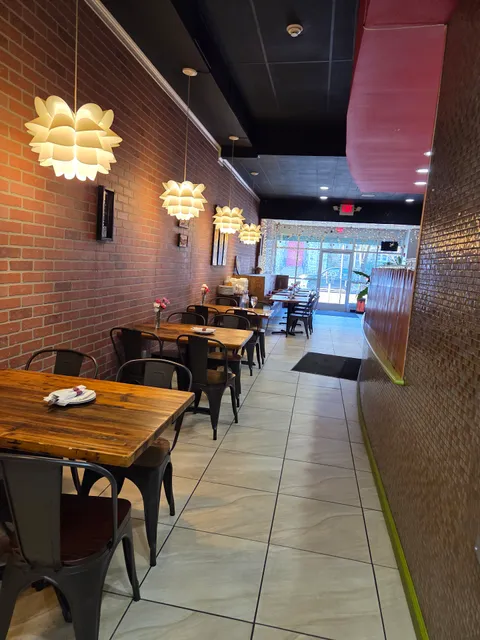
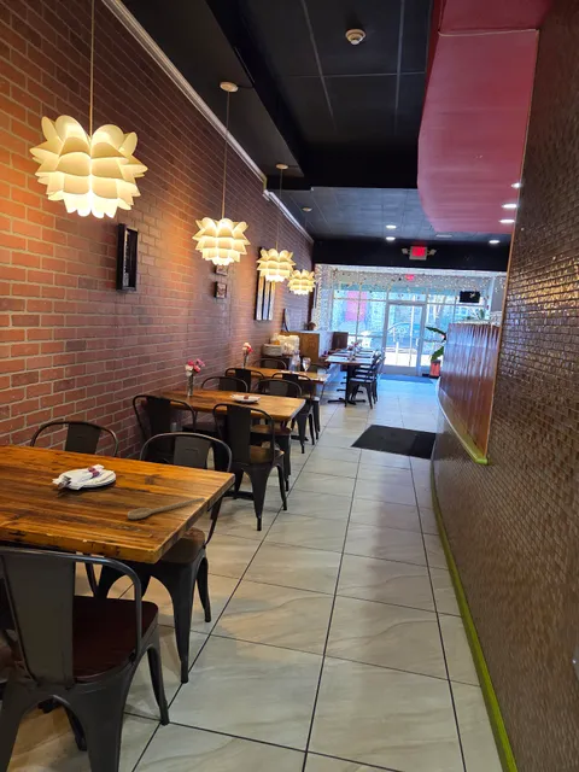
+ spoon [127,496,205,520]
